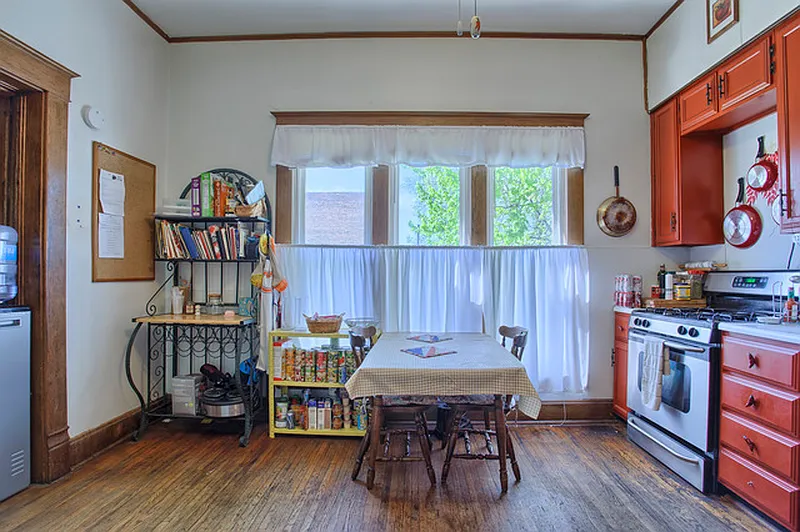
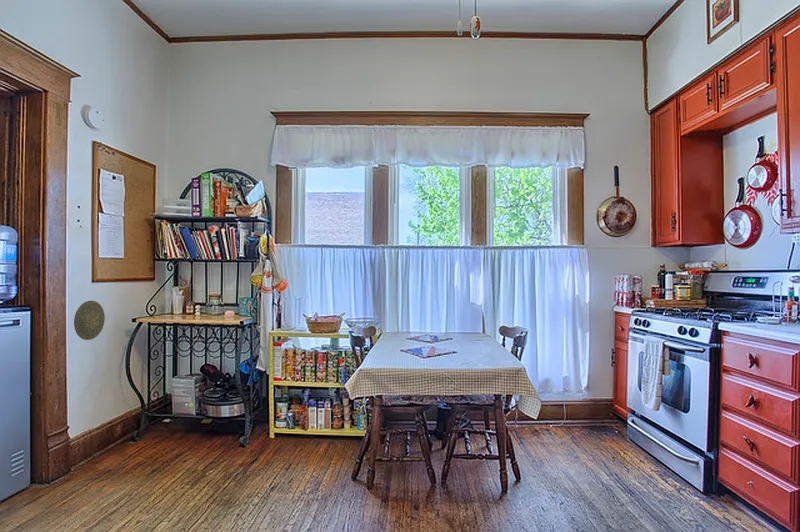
+ decorative plate [73,300,106,341]
